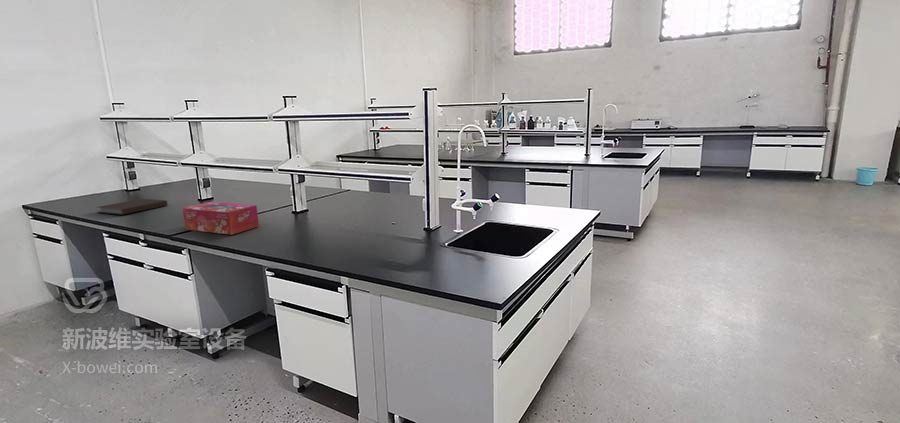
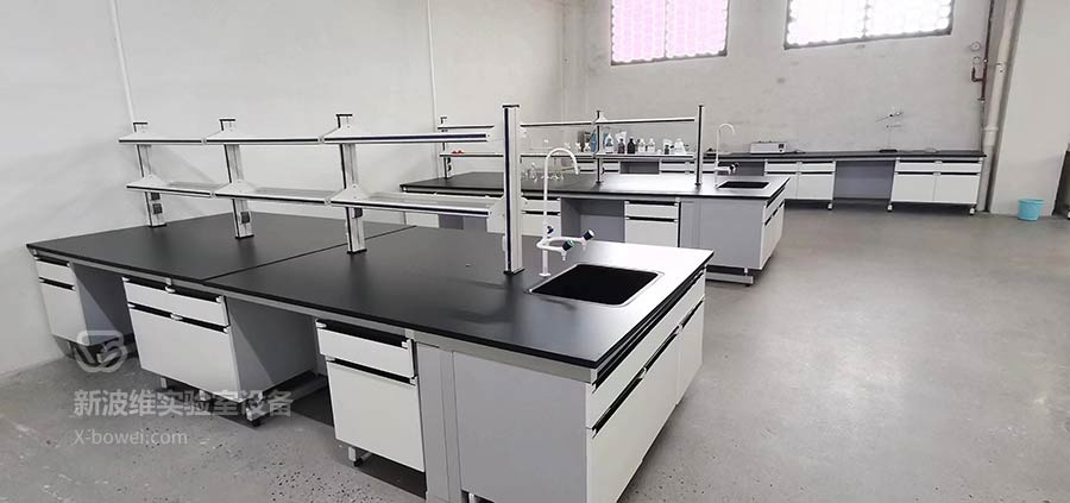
- tissue box [181,201,260,236]
- notebook [96,198,168,216]
